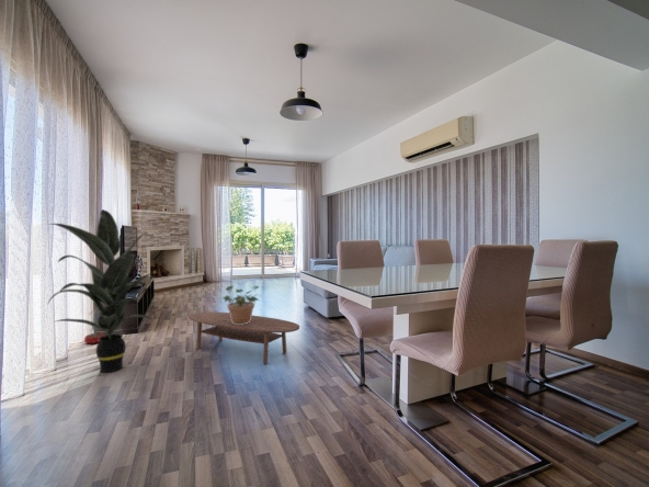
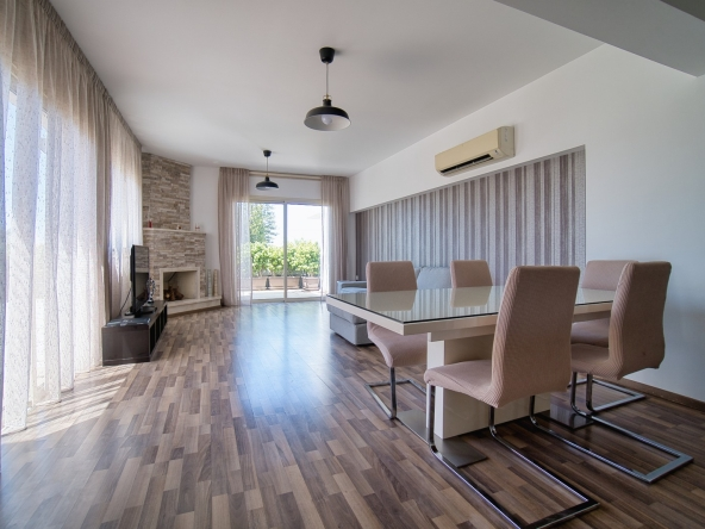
- decorative plant [83,301,105,344]
- indoor plant [47,208,159,374]
- coffee table [187,310,300,365]
- potted plant [221,284,263,325]
